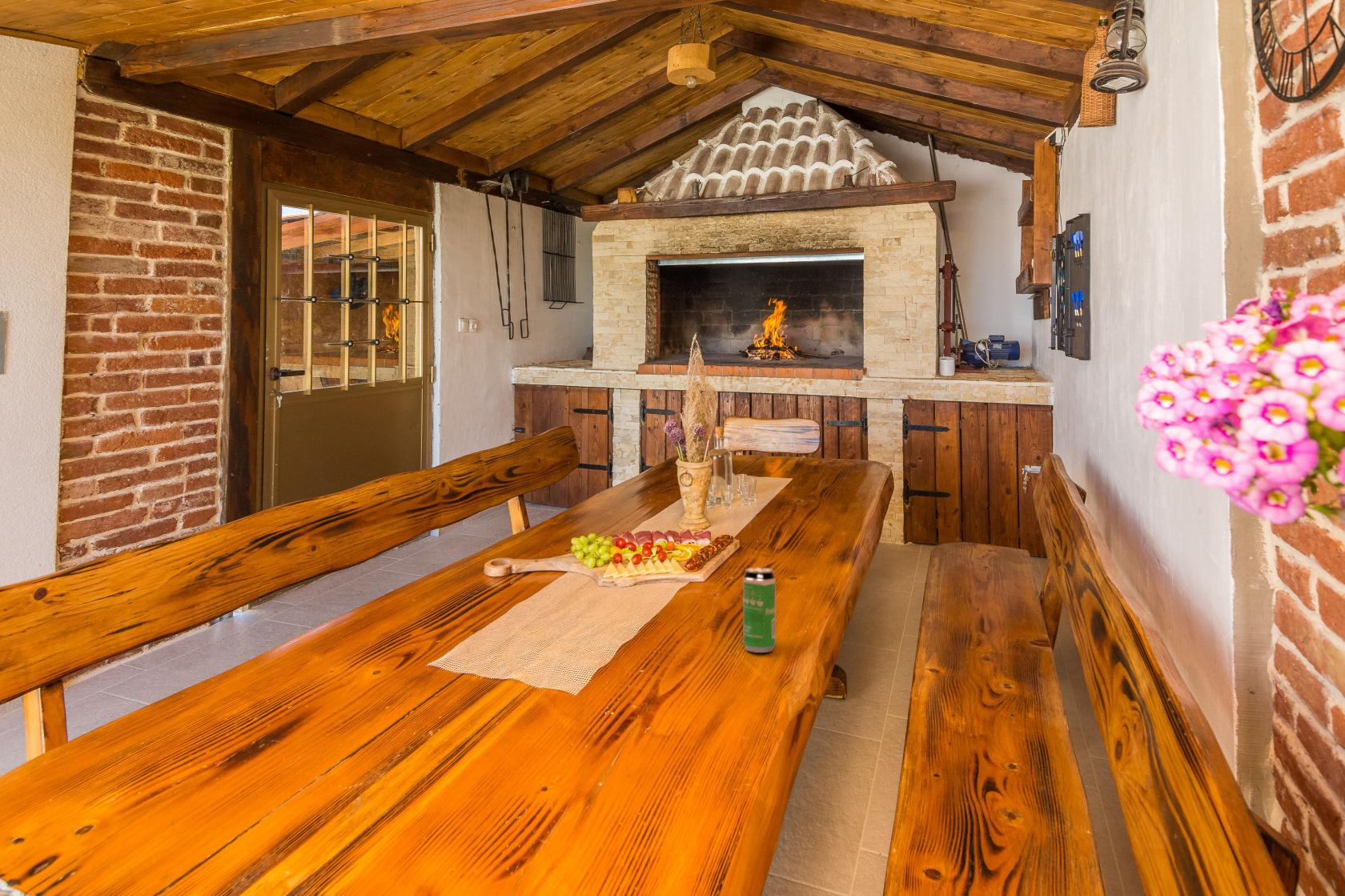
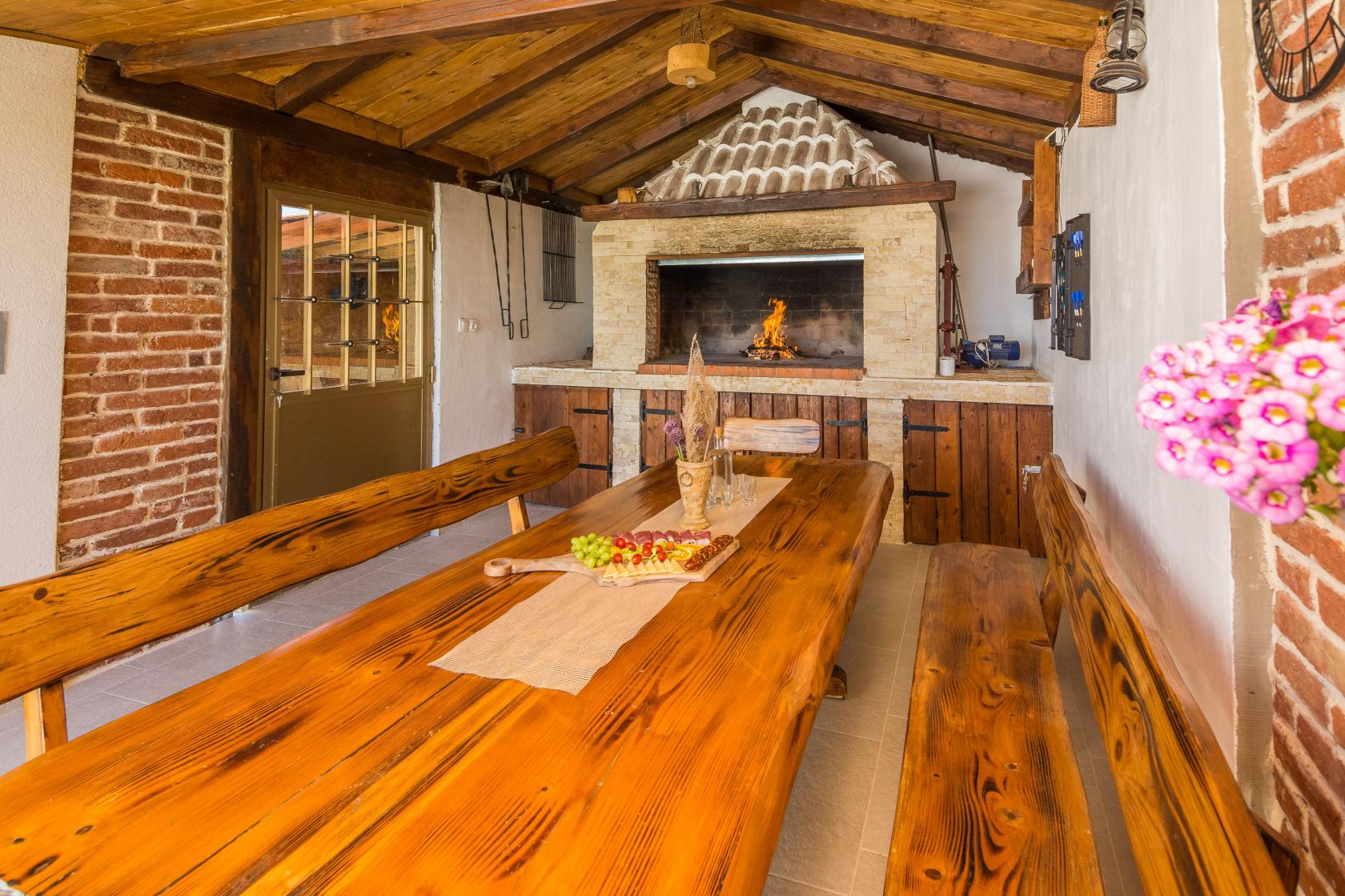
- beverage can [742,567,777,653]
